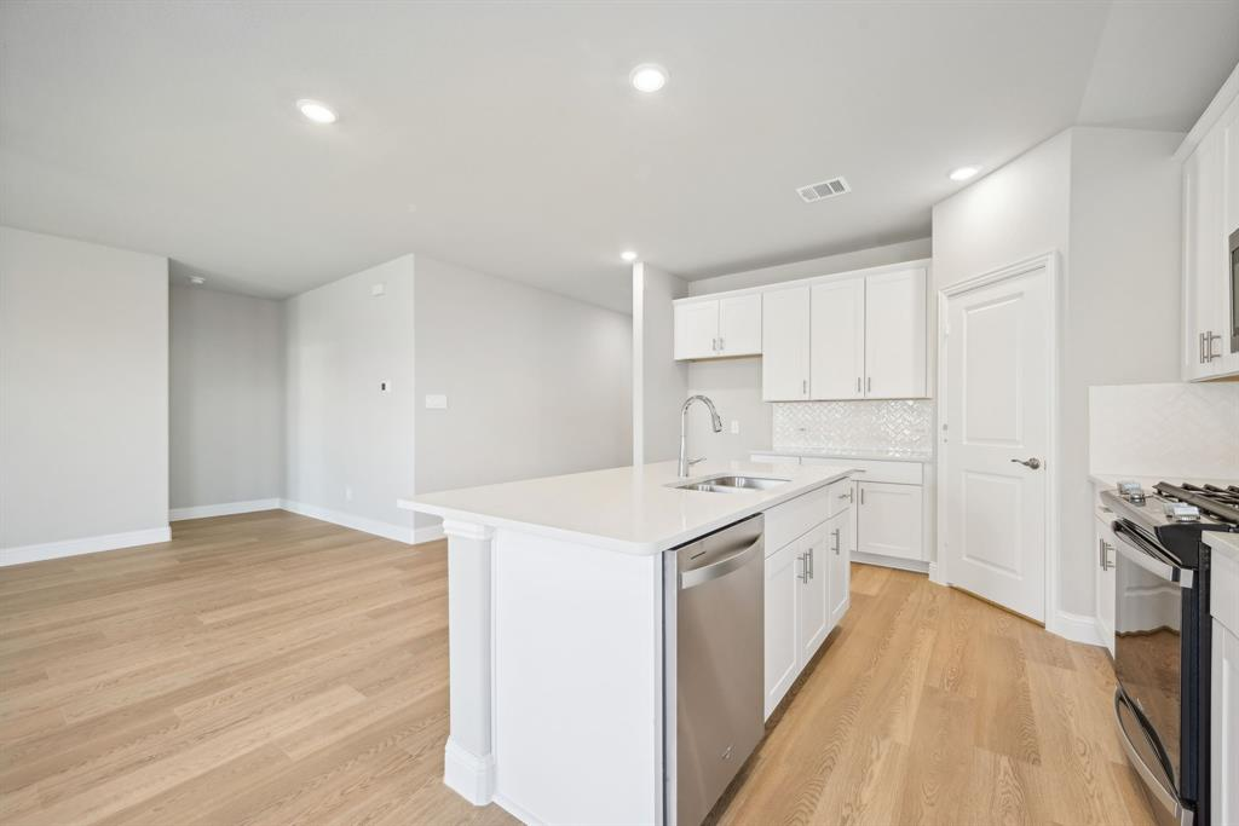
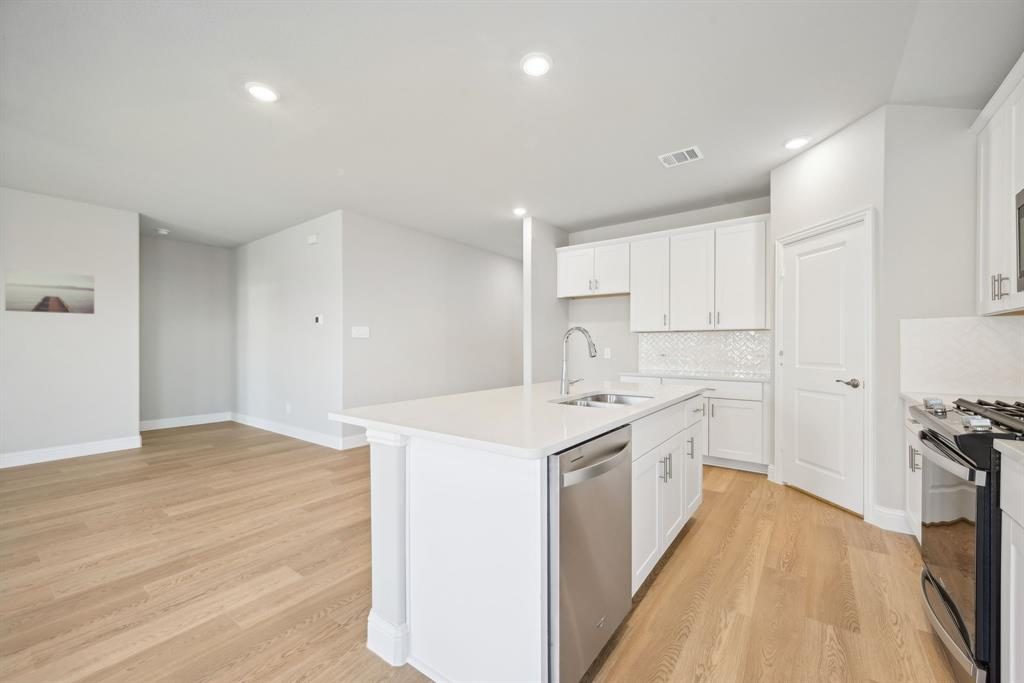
+ wall art [4,267,95,315]
